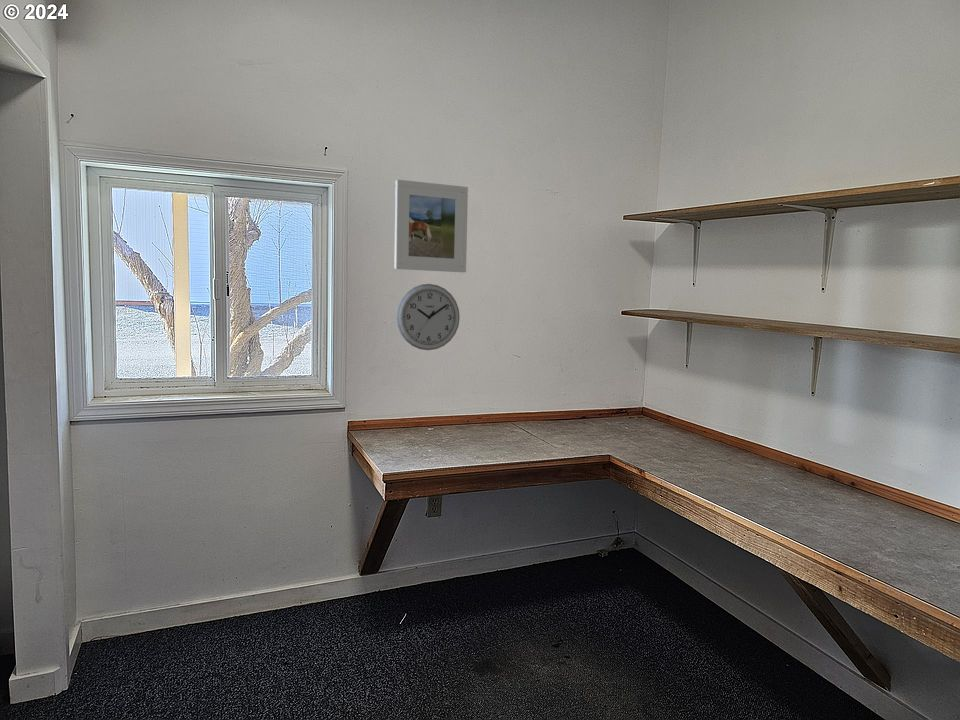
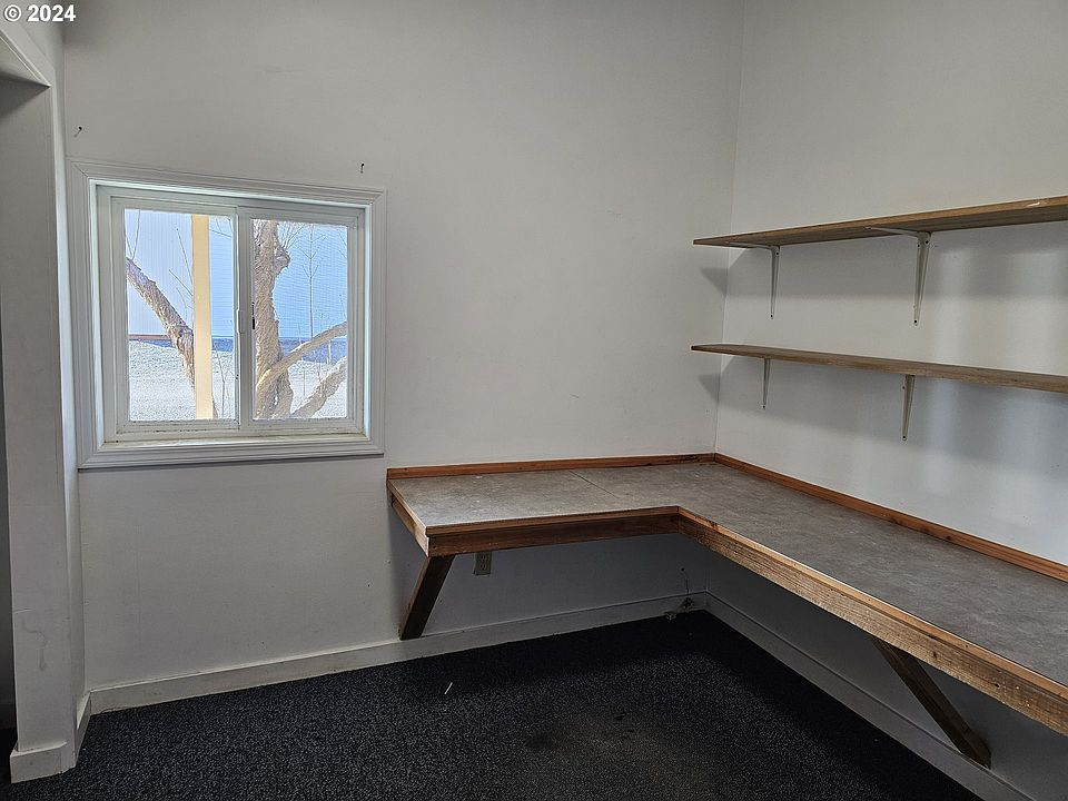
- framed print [393,179,469,273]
- wall clock [395,283,461,351]
